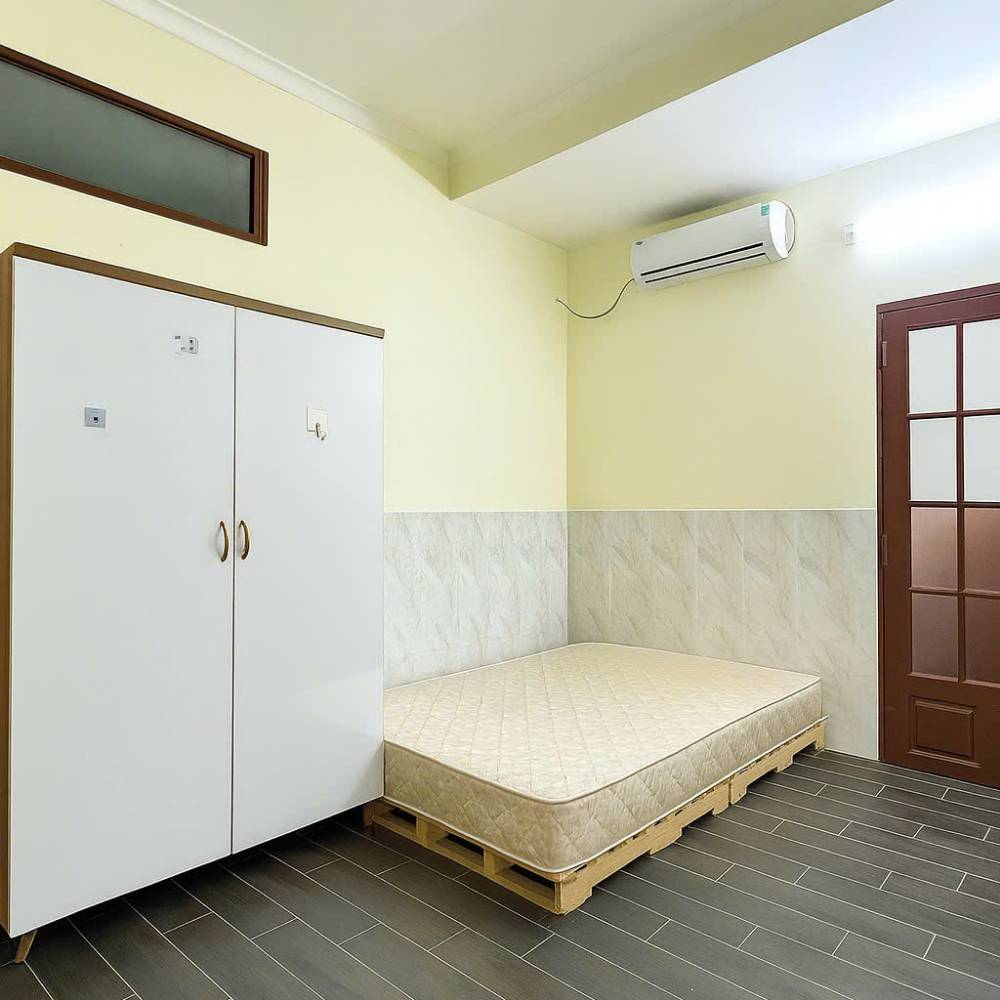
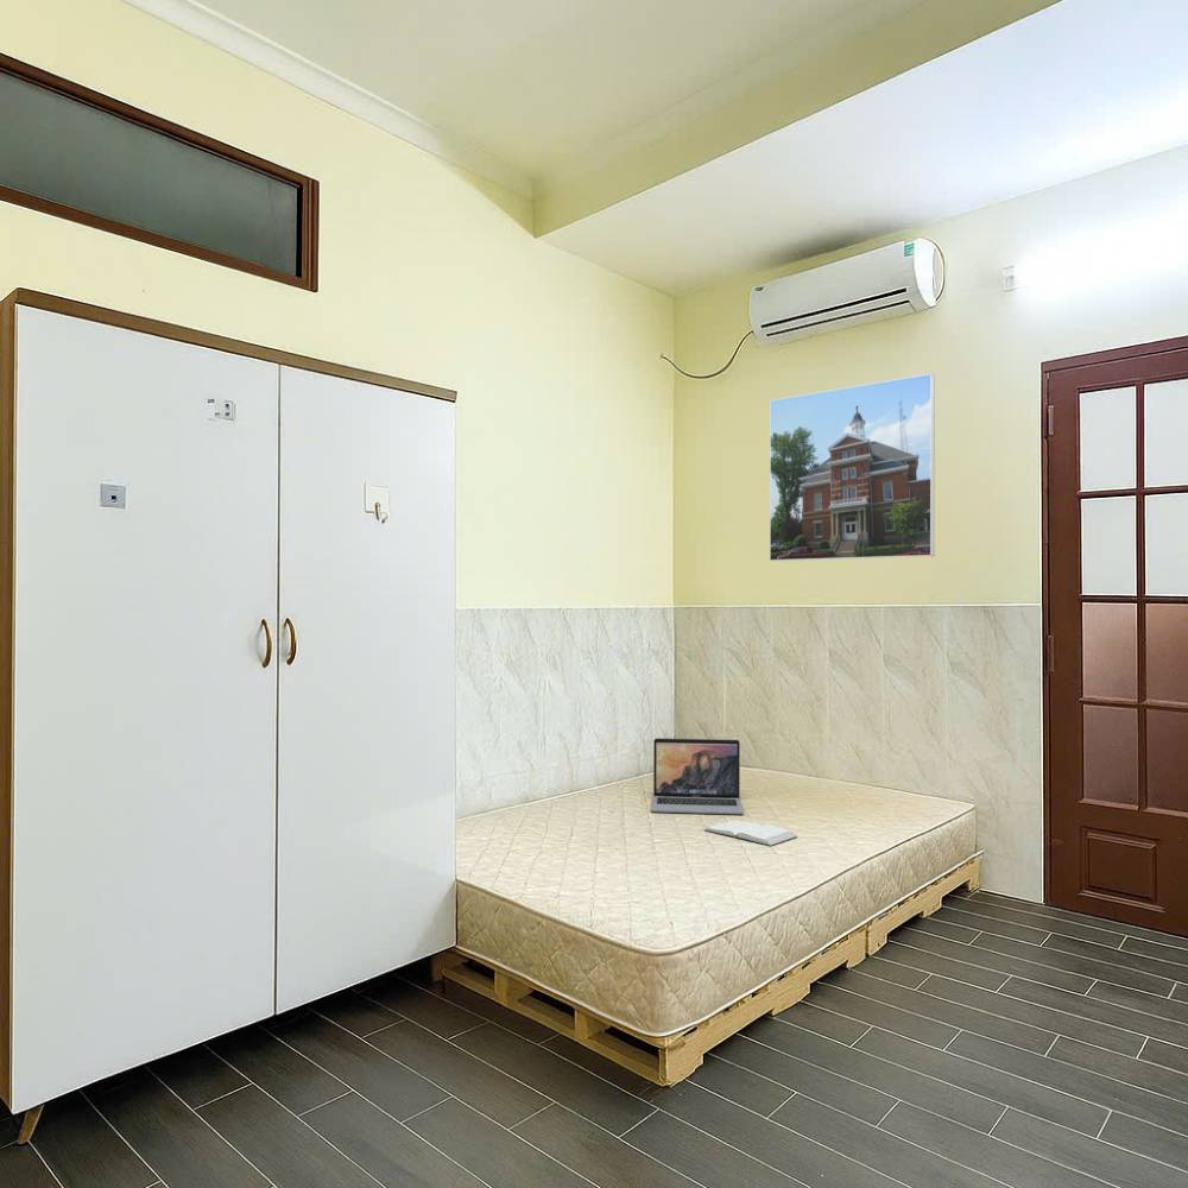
+ laptop [650,738,745,815]
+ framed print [769,372,936,562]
+ book [703,819,797,847]
